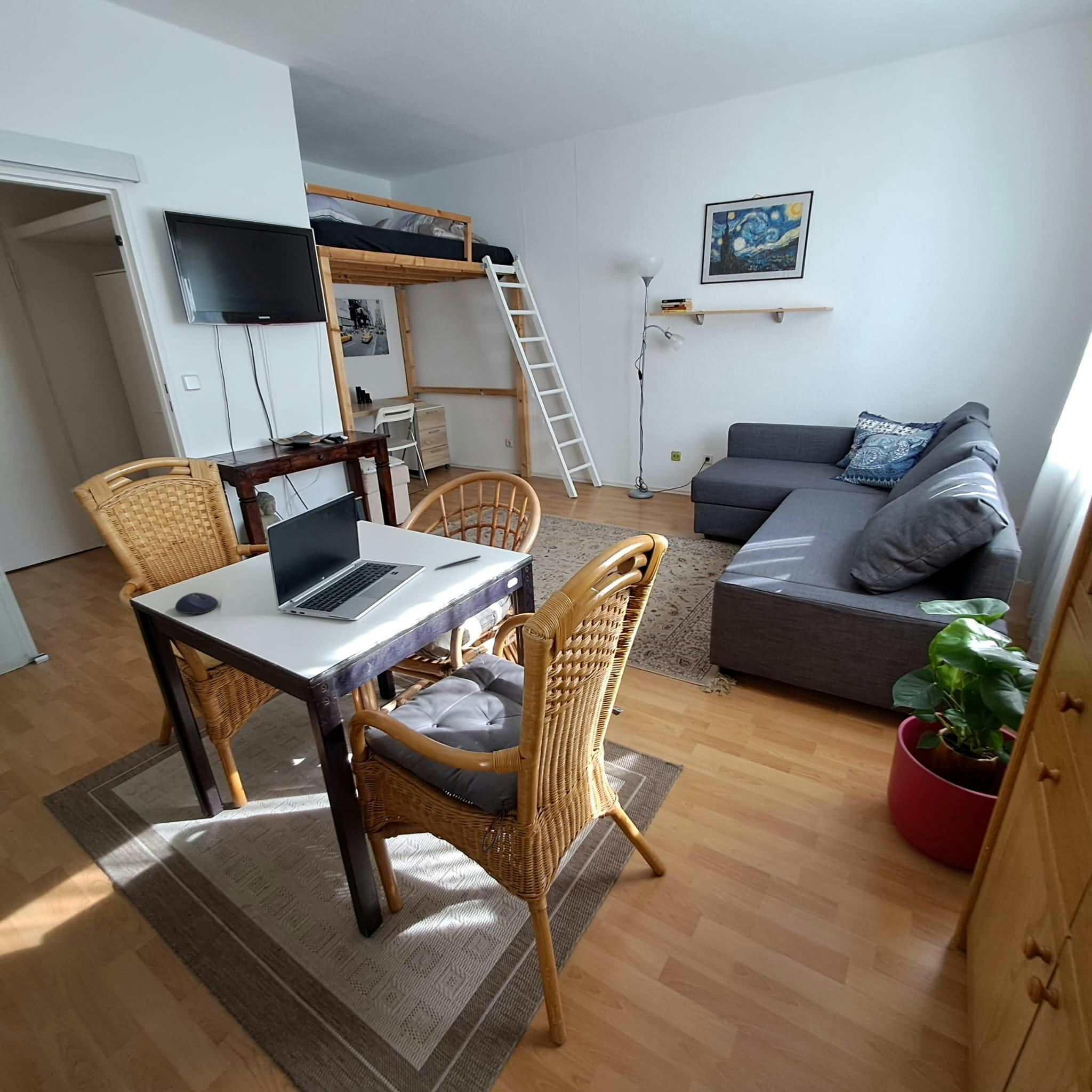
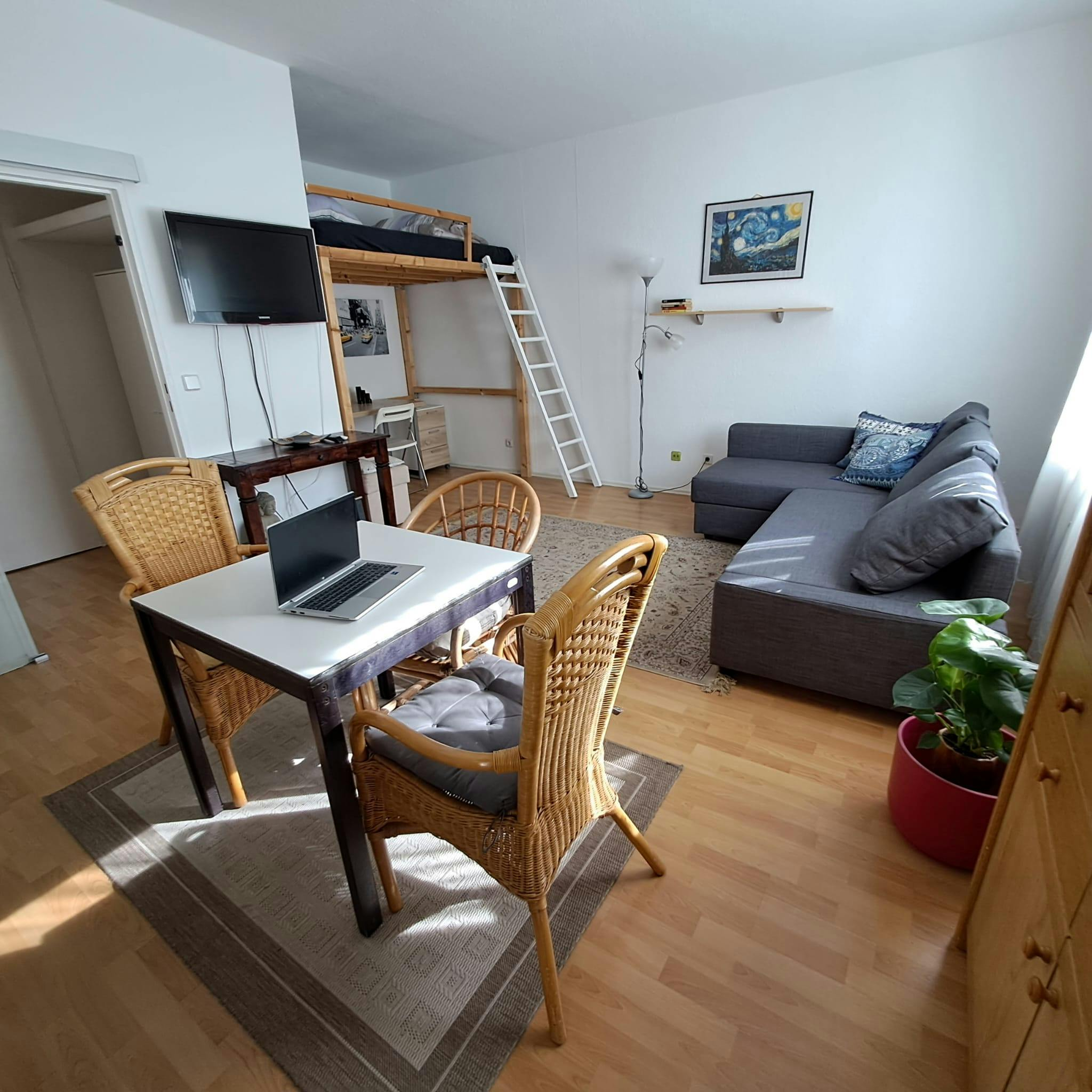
- pen [435,555,481,570]
- computer mouse [174,592,219,614]
